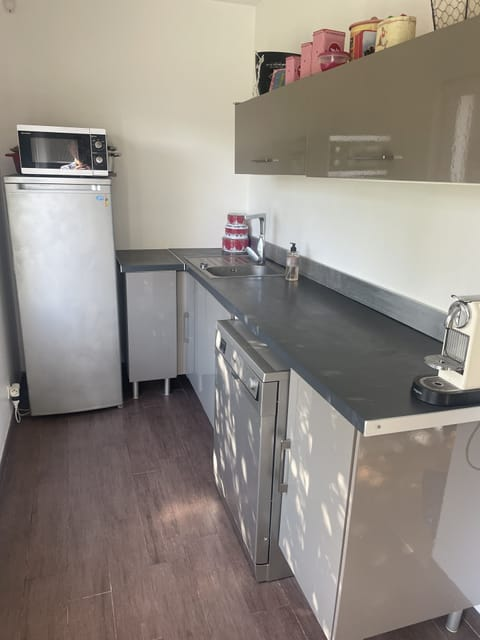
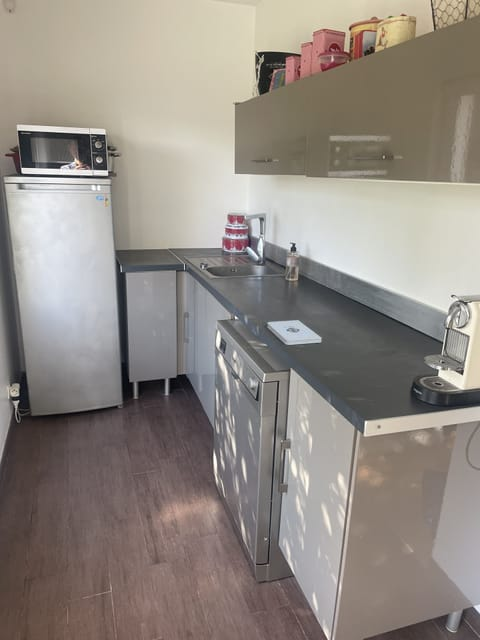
+ notepad [266,319,322,346]
